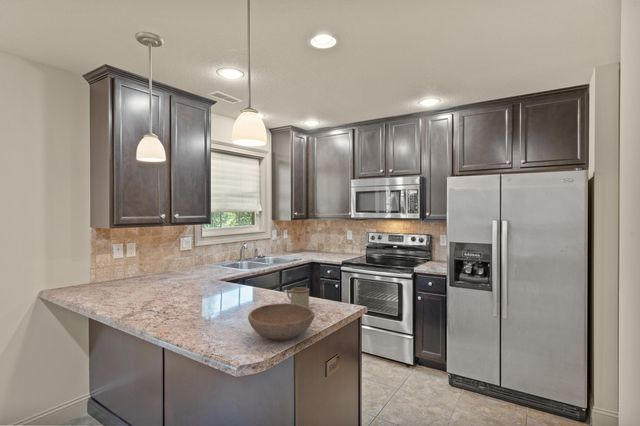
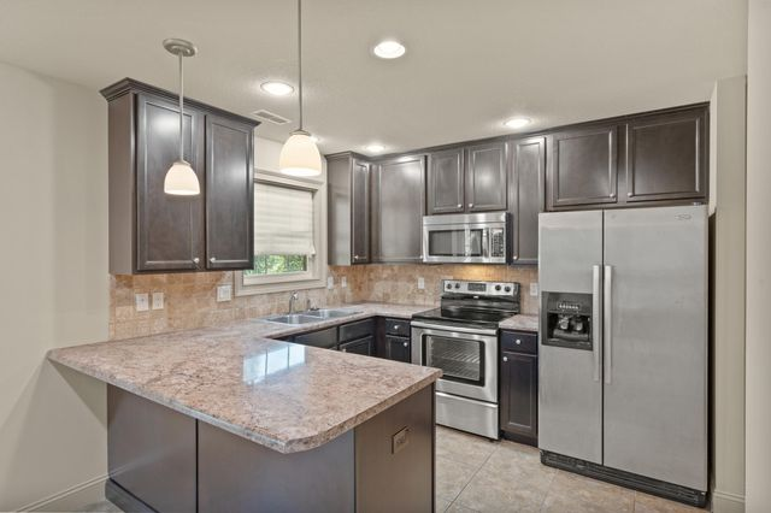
- mug [286,286,310,307]
- bowl [247,302,315,342]
